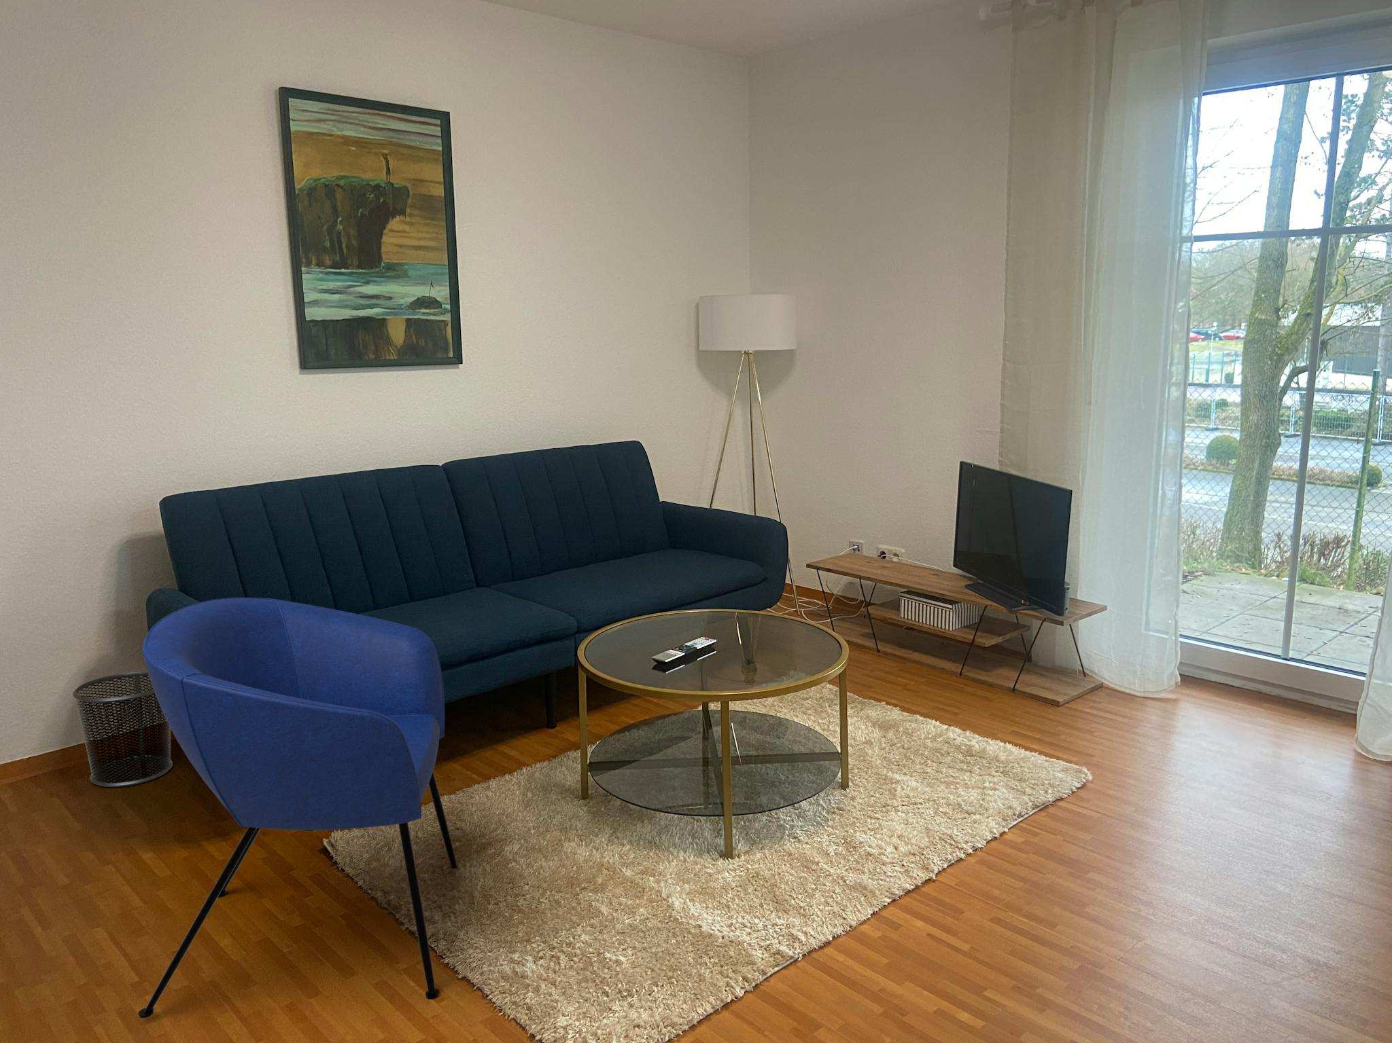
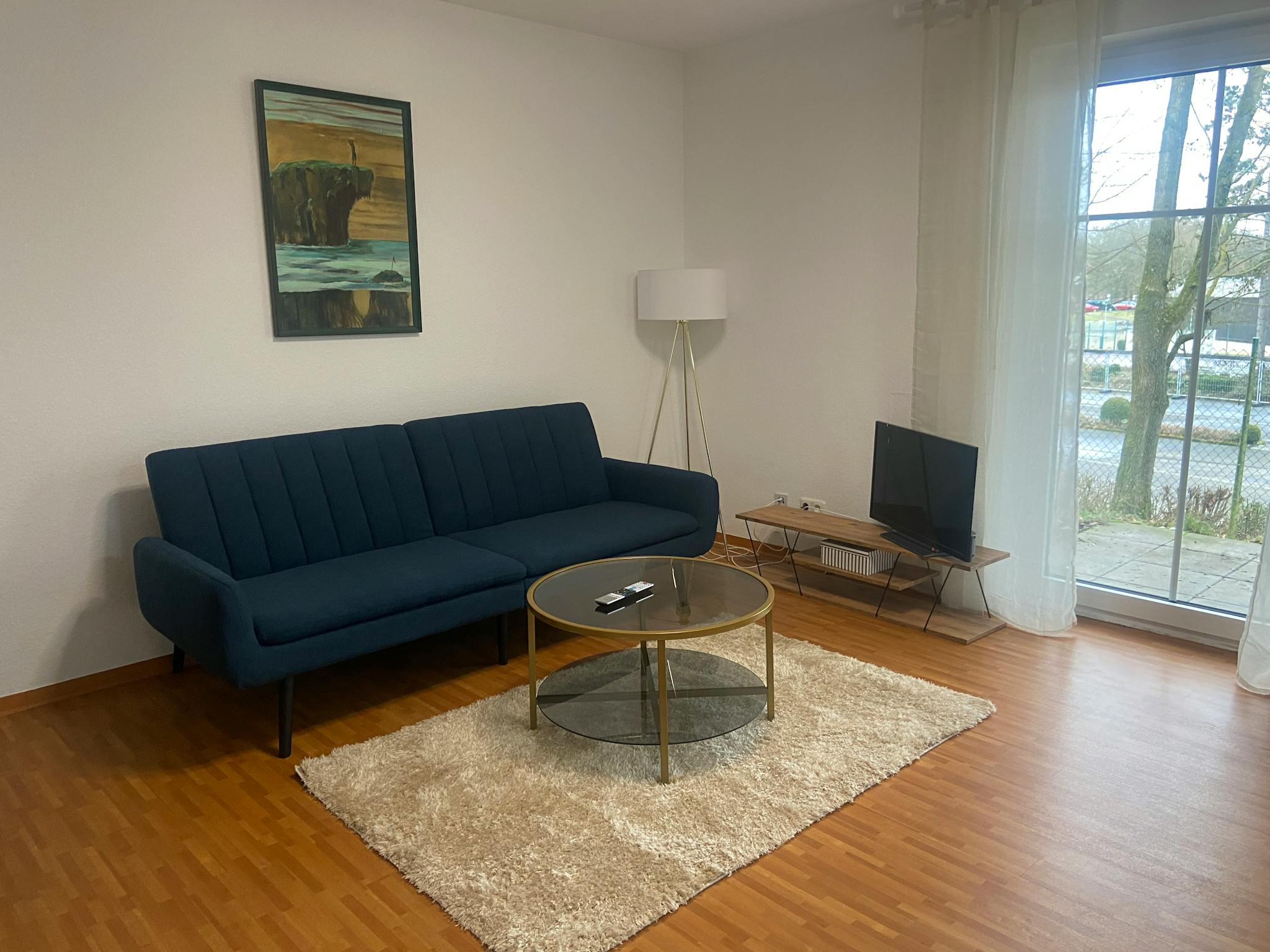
- armchair [137,597,458,1019]
- waste bin [72,671,173,788]
